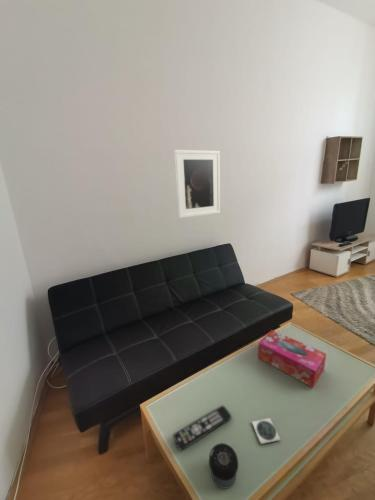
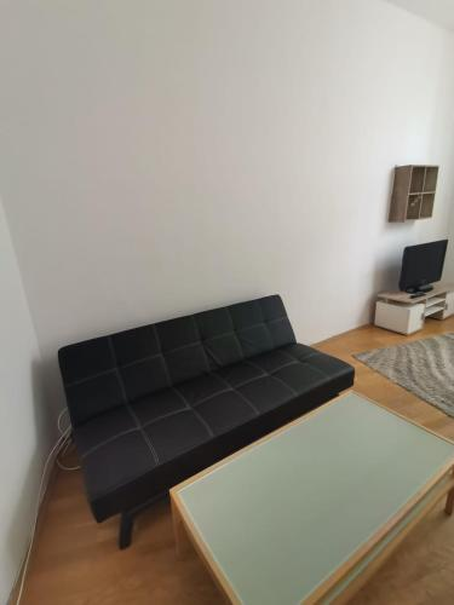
- tissue box [257,329,327,389]
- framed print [173,149,221,219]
- coaster [251,417,282,445]
- remote control [172,404,233,452]
- jar [208,442,239,489]
